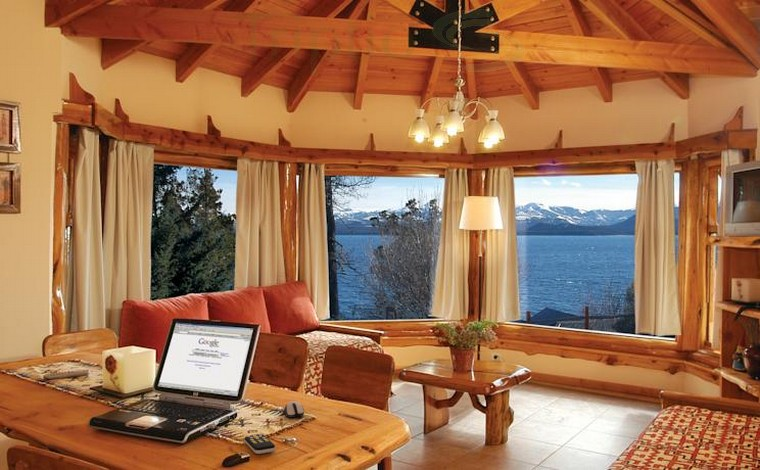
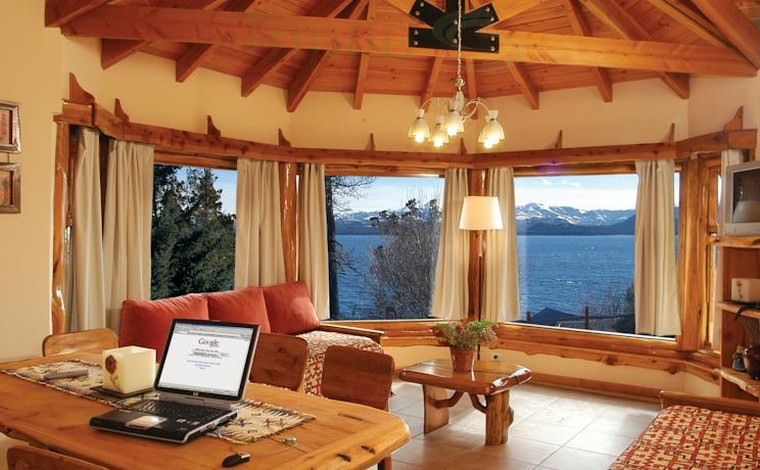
- computer mouse [283,400,305,419]
- remote control [244,433,276,455]
